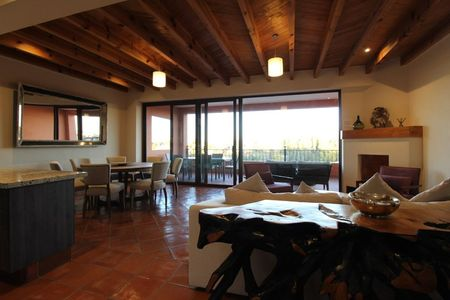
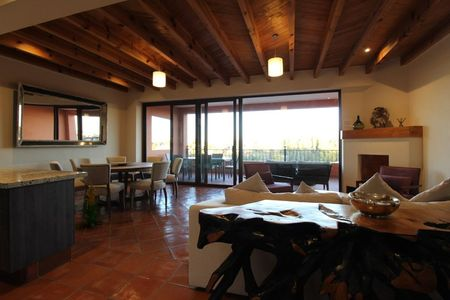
+ indoor plant [75,181,109,228]
